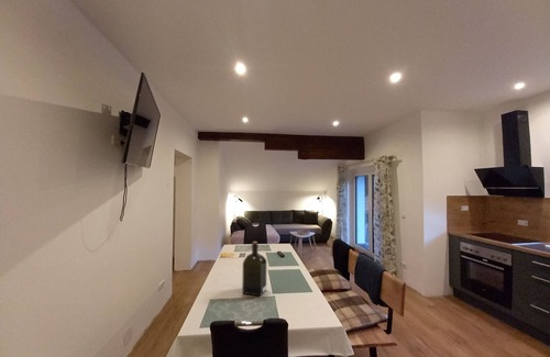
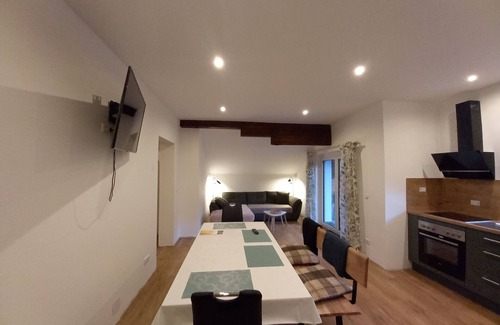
- liquor [241,241,267,297]
